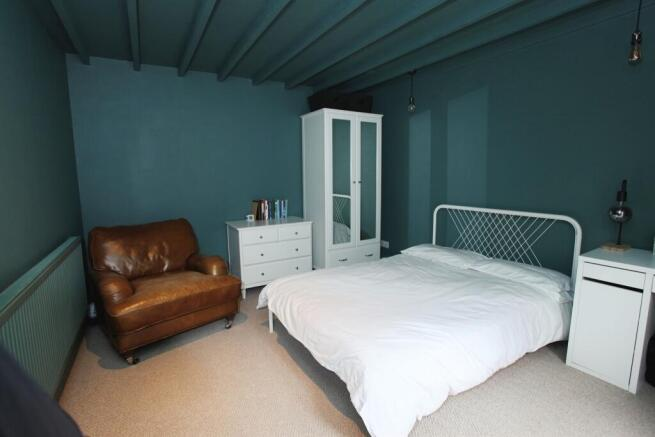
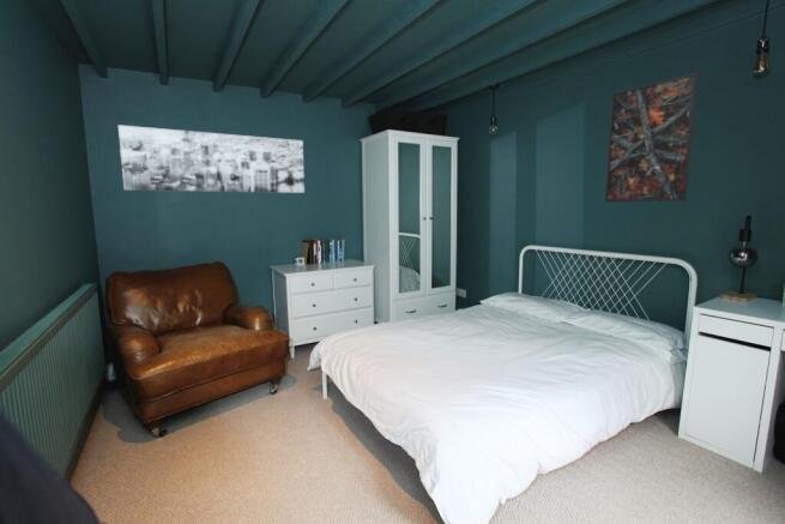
+ wall art [117,124,306,194]
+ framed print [604,72,699,204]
